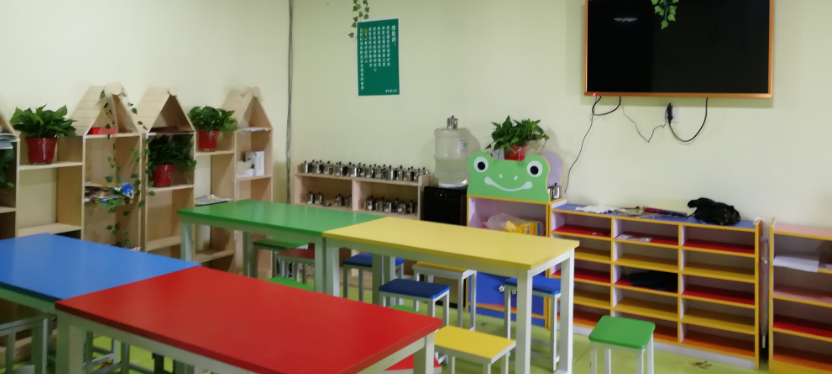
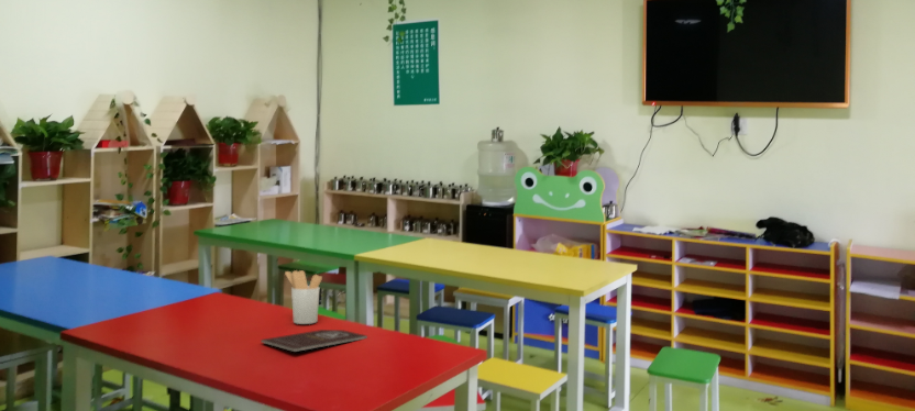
+ utensil holder [284,269,323,325]
+ book [260,329,368,353]
